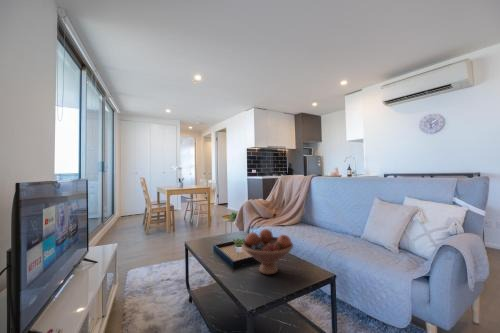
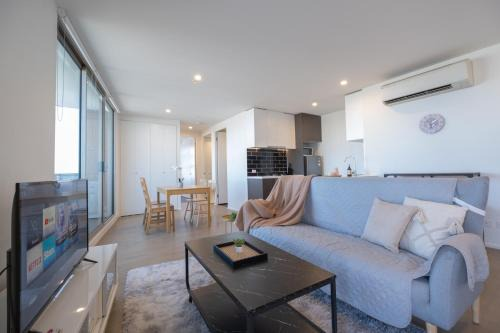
- fruit bowl [242,228,294,275]
